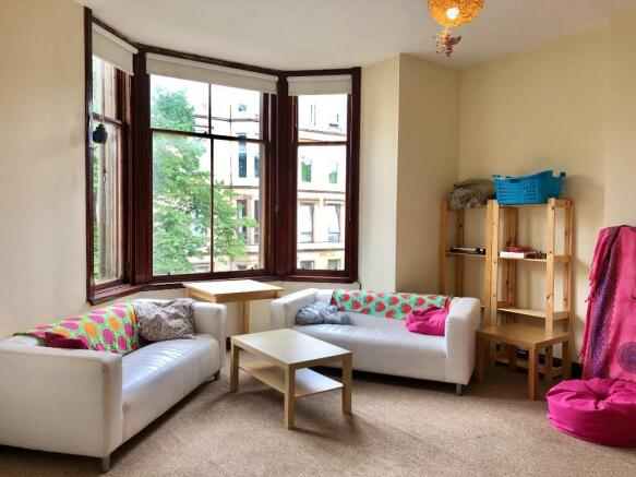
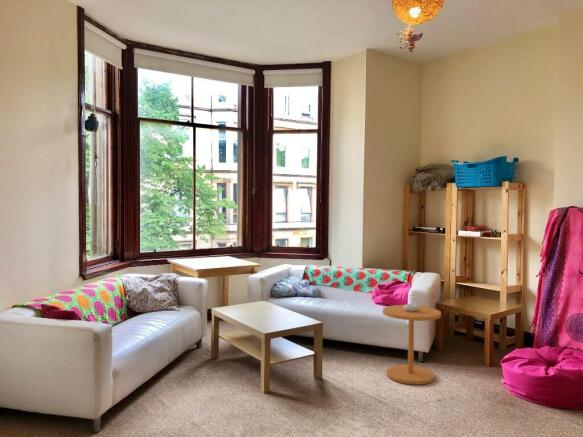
+ side table [381,303,442,385]
